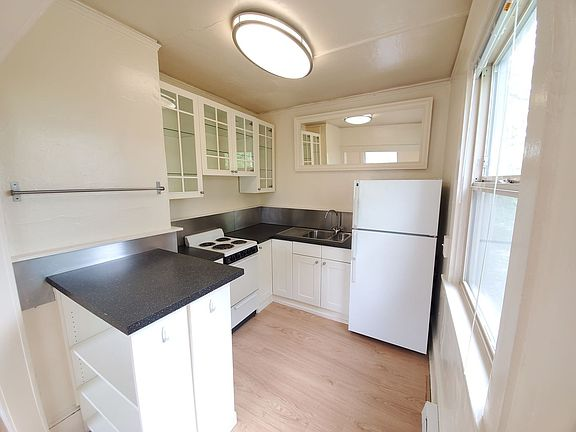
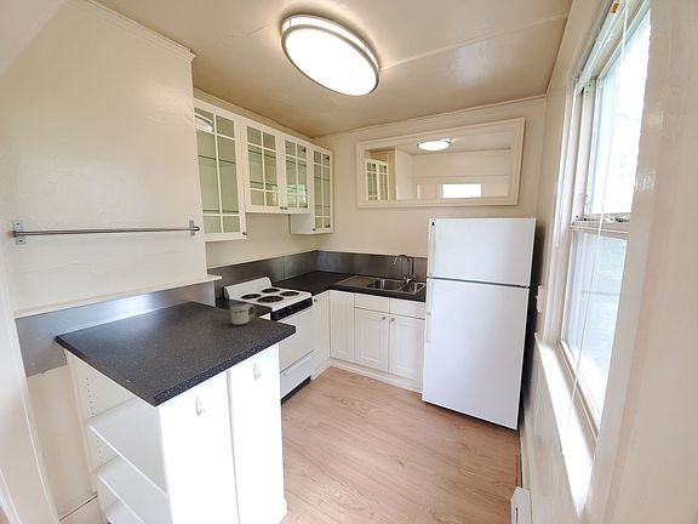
+ mug [229,300,257,326]
